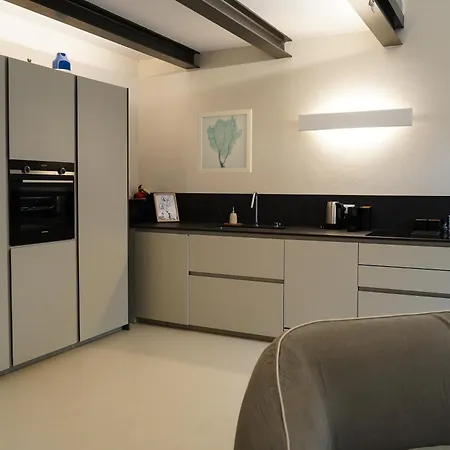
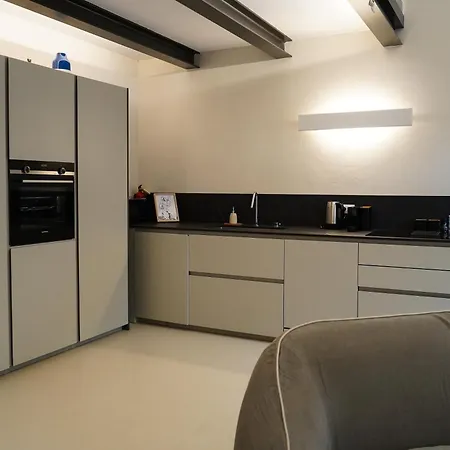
- wall art [196,108,253,175]
